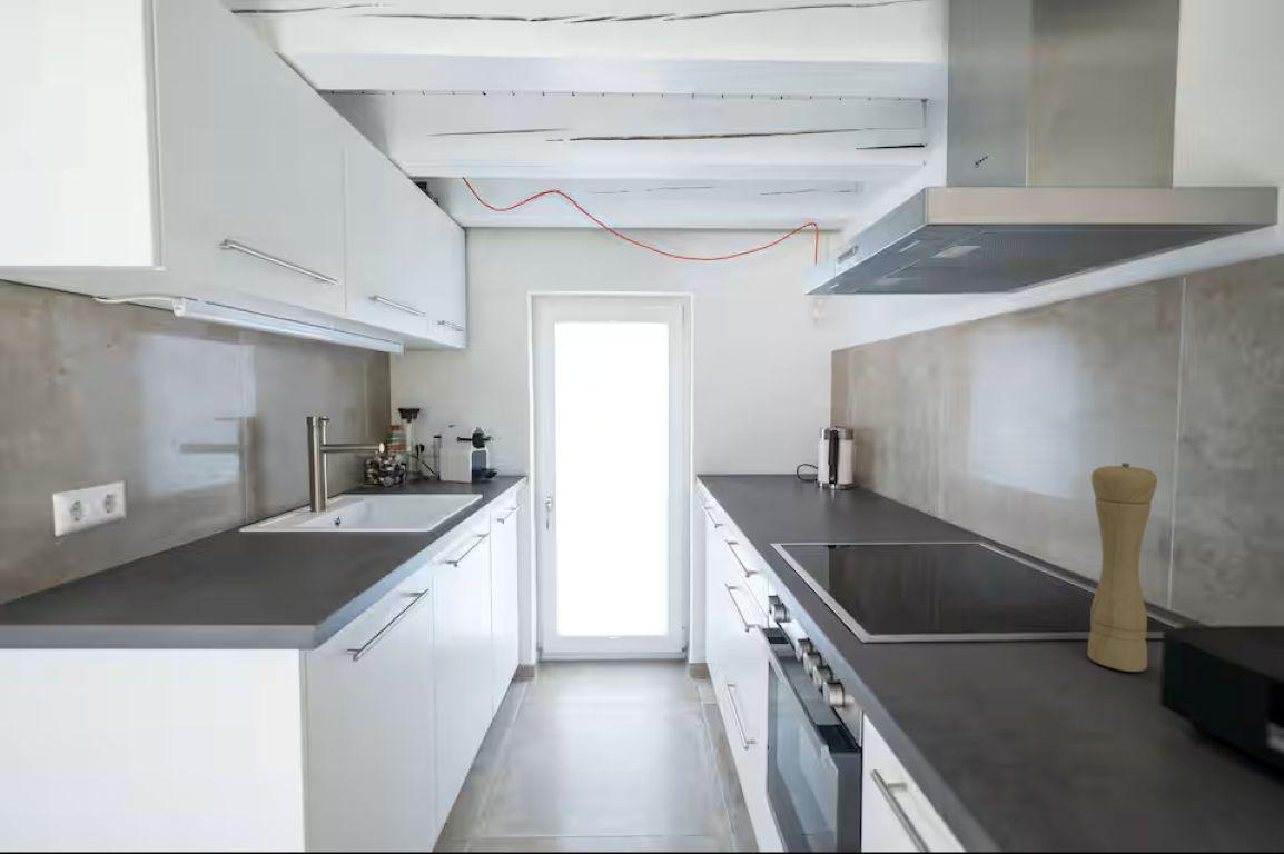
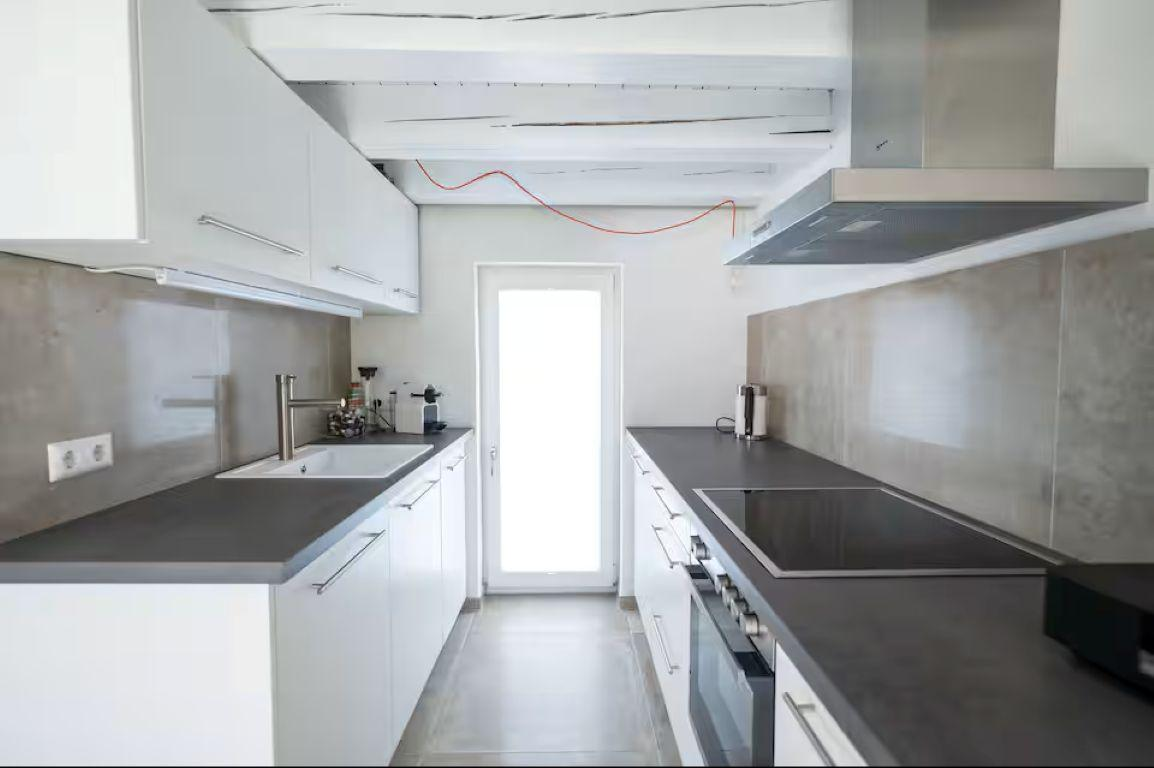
- pepper mill [1087,461,1158,673]
